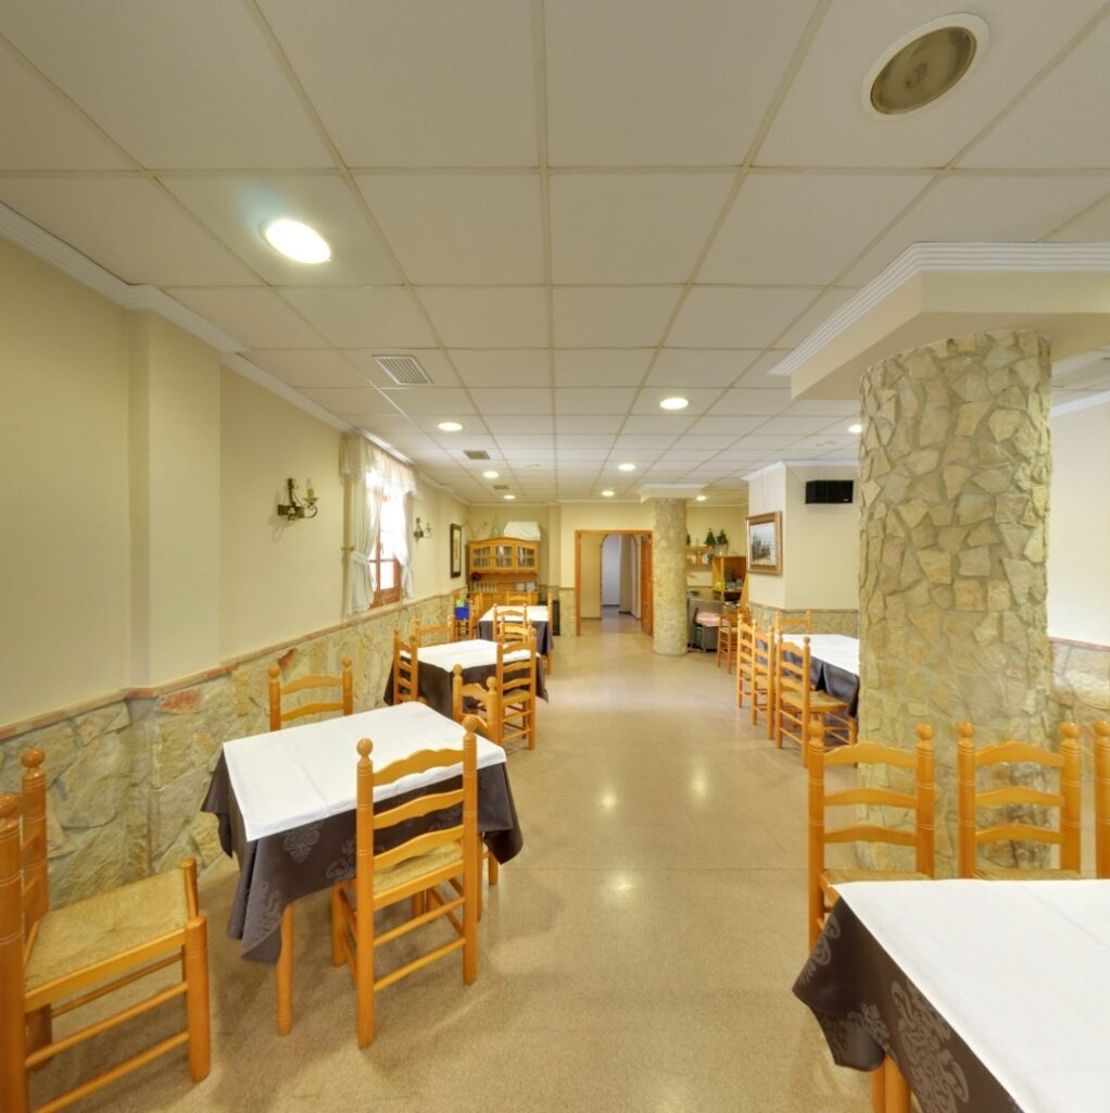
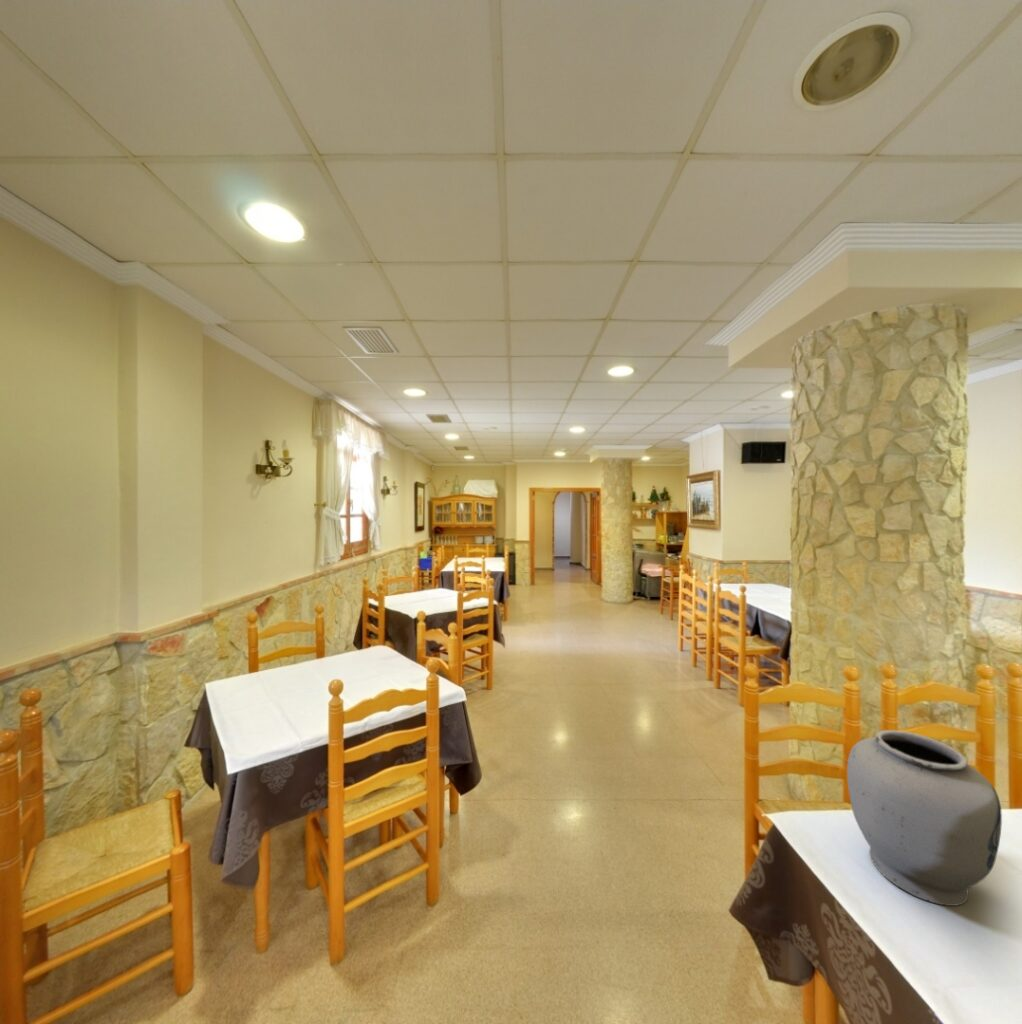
+ vase [846,729,1003,907]
